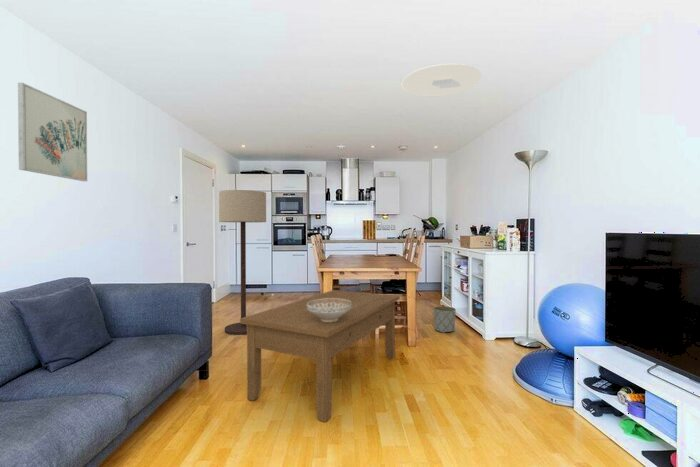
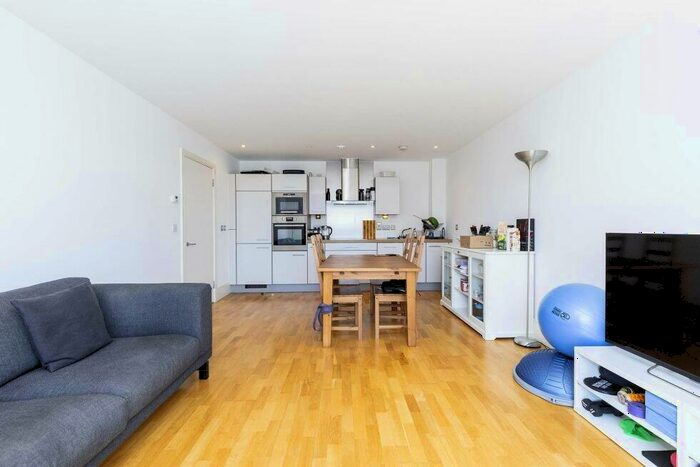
- wall art [17,82,88,182]
- coffee table [239,289,401,423]
- floor lamp [218,189,267,336]
- ceiling light [401,63,483,98]
- planter [433,305,457,334]
- decorative bowl [307,298,352,322]
